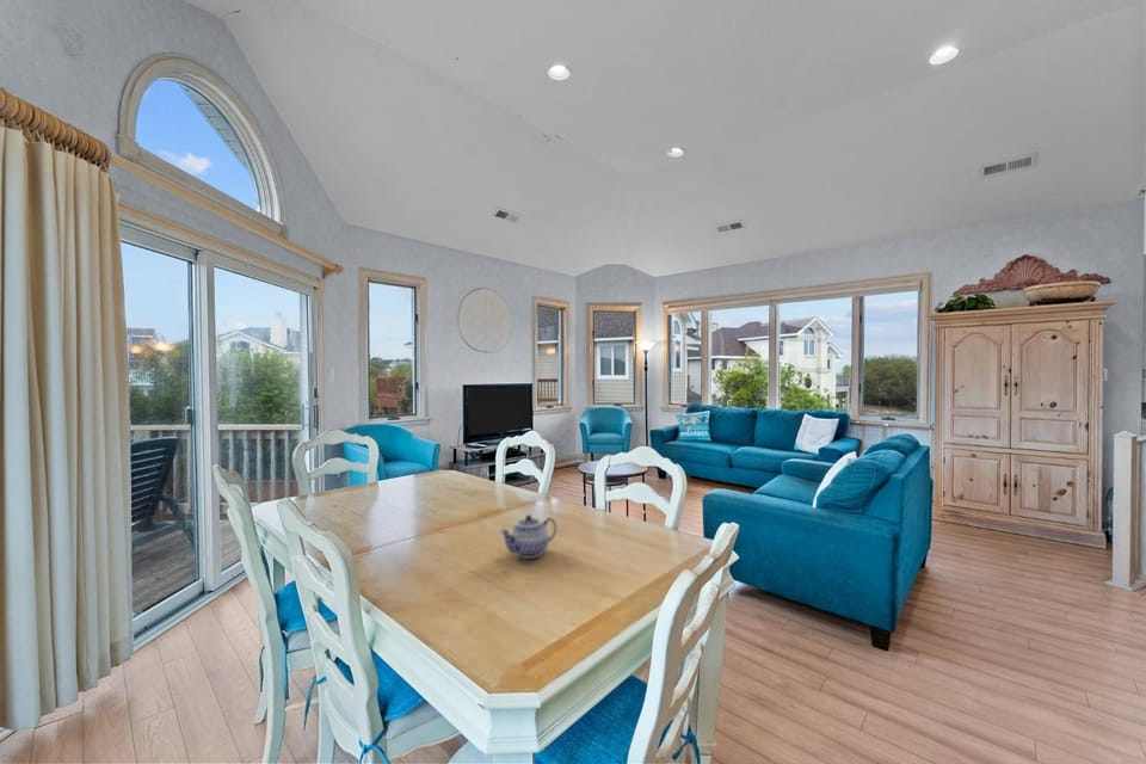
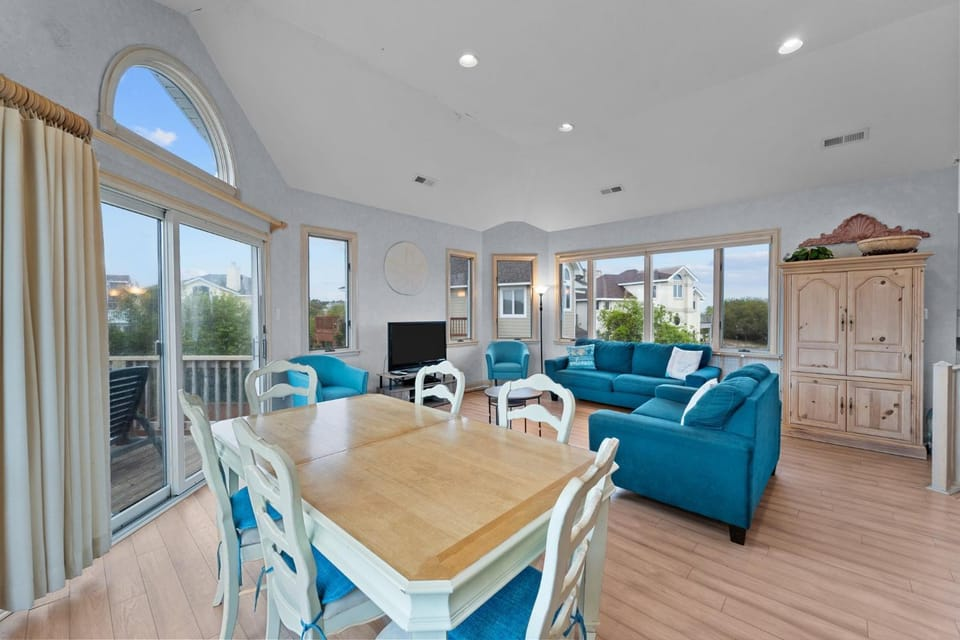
- teapot [499,513,557,560]
